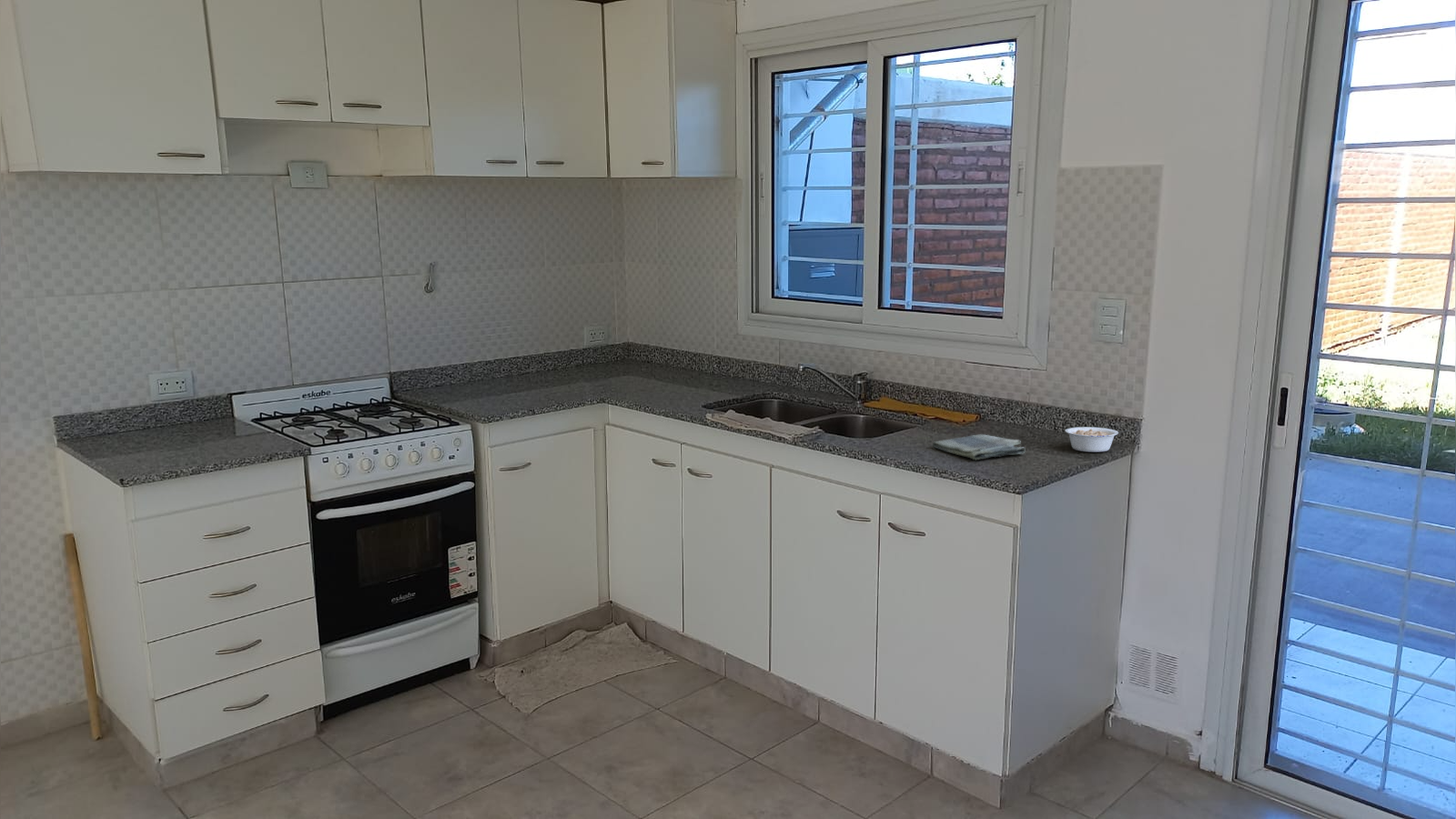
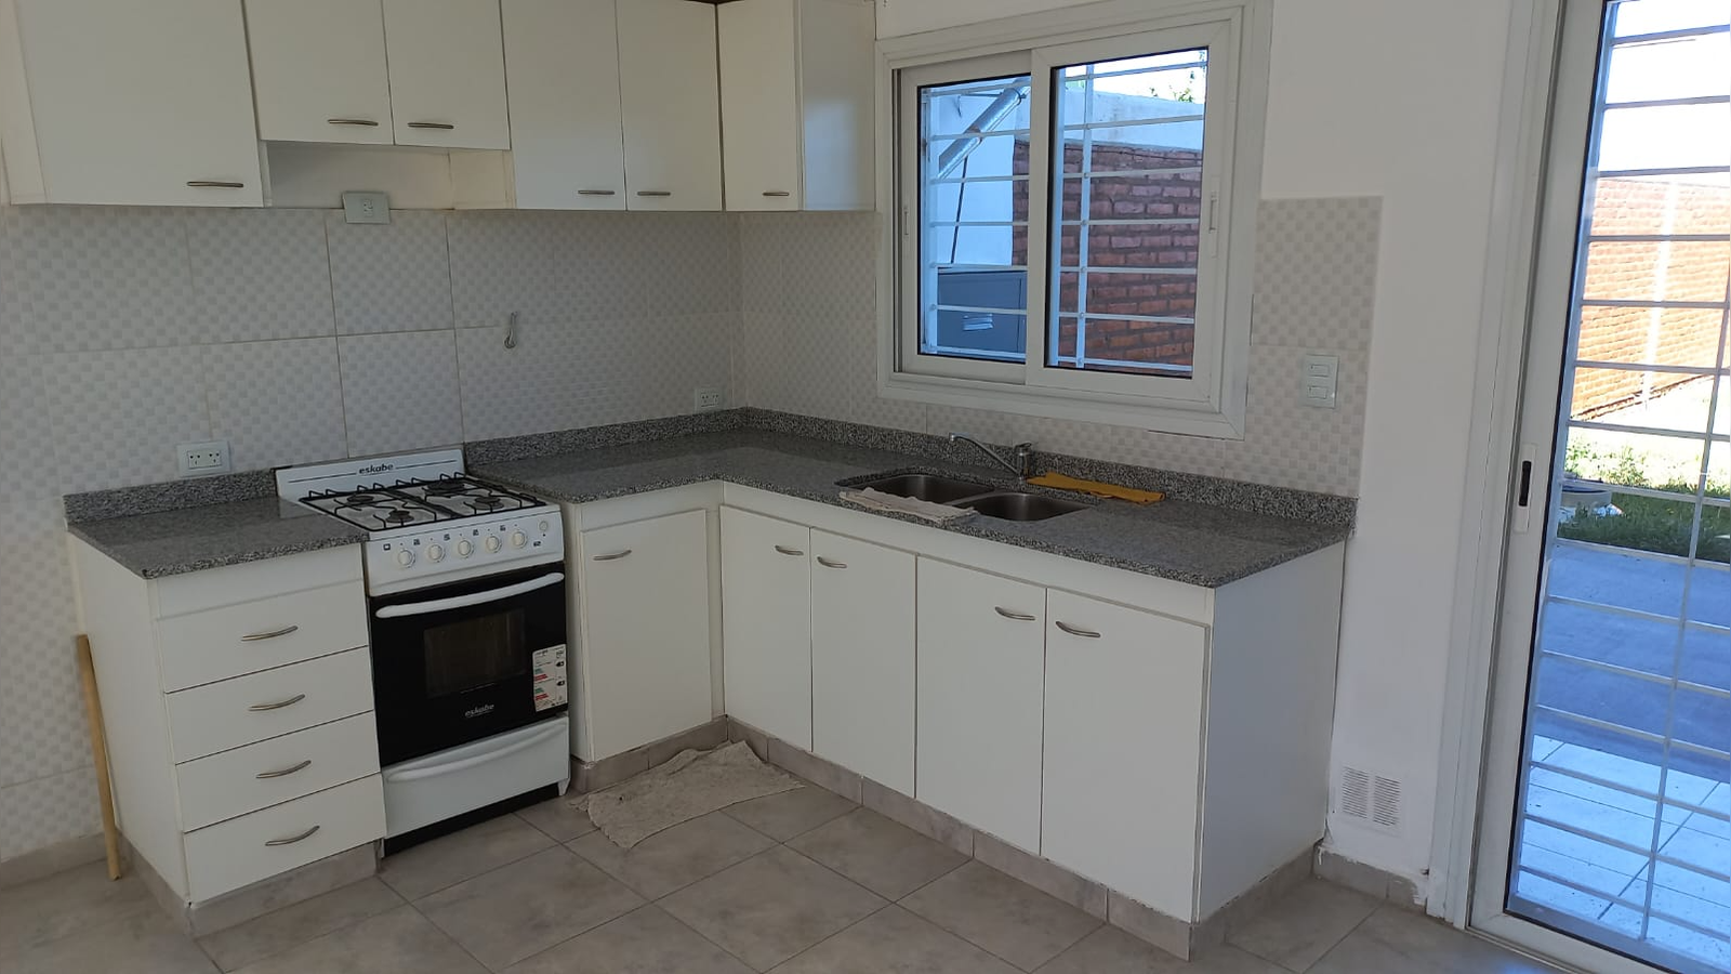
- legume [1064,426,1130,453]
- dish towel [931,433,1026,460]
